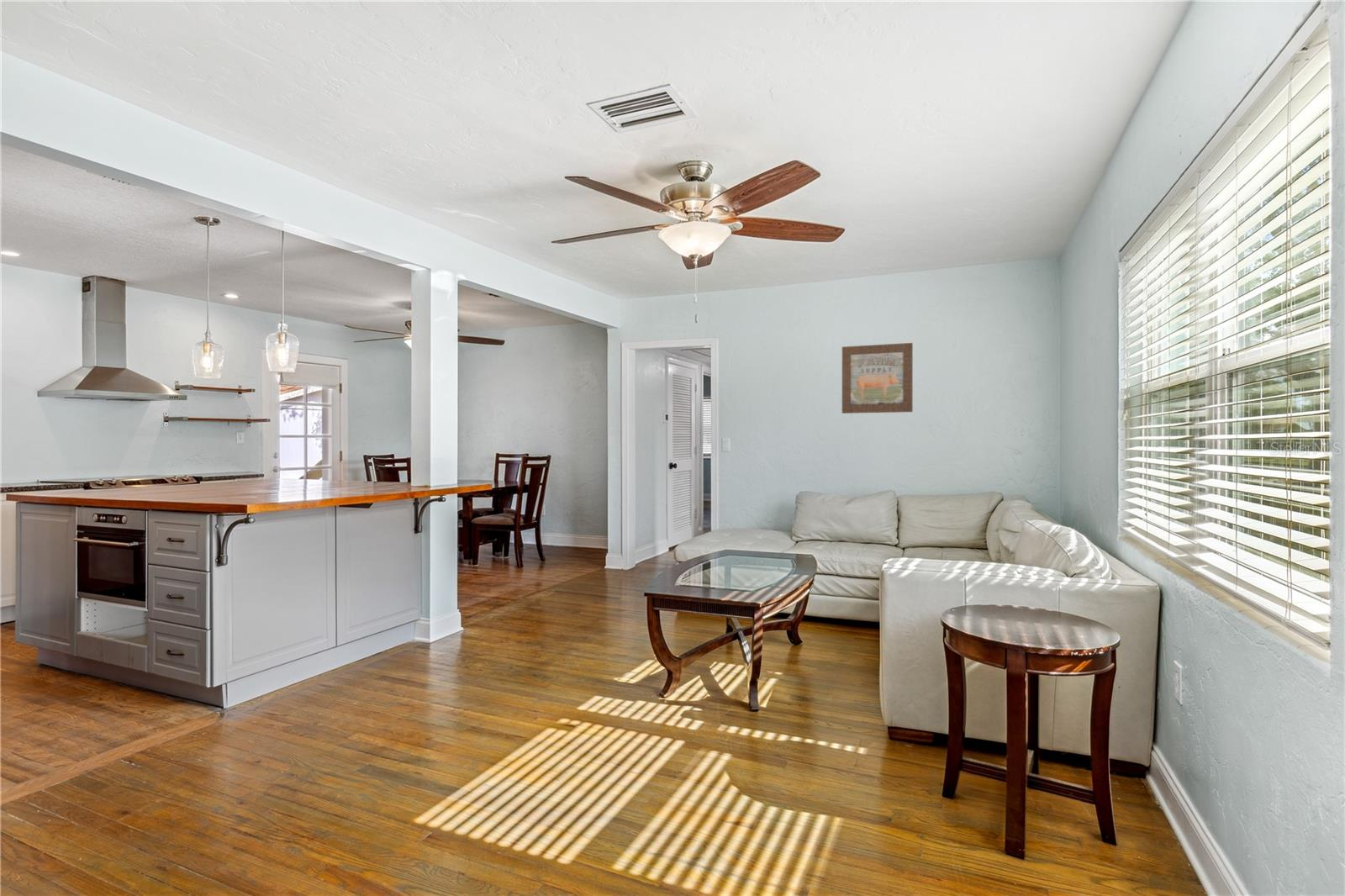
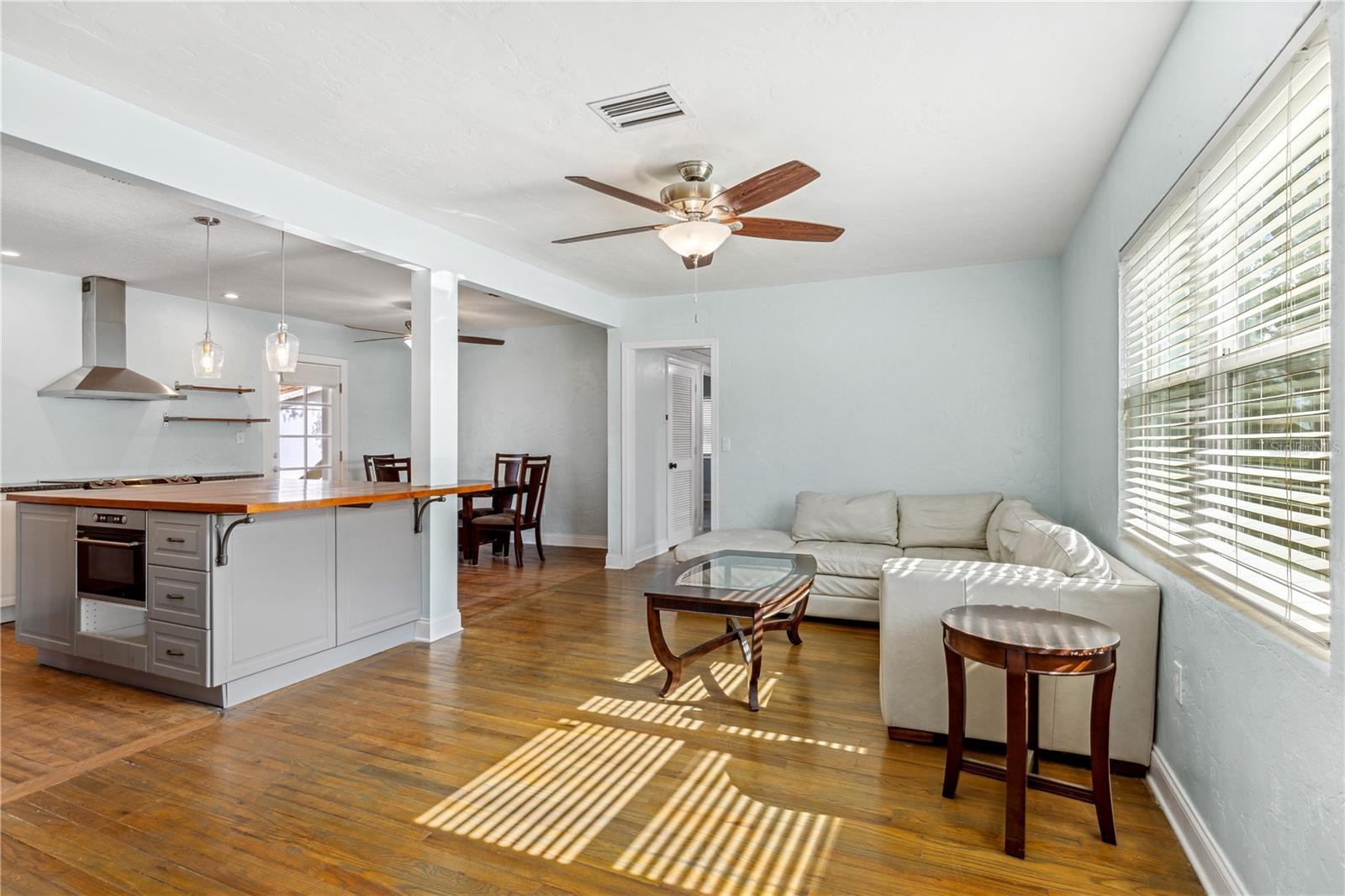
- wall art [841,342,914,414]
